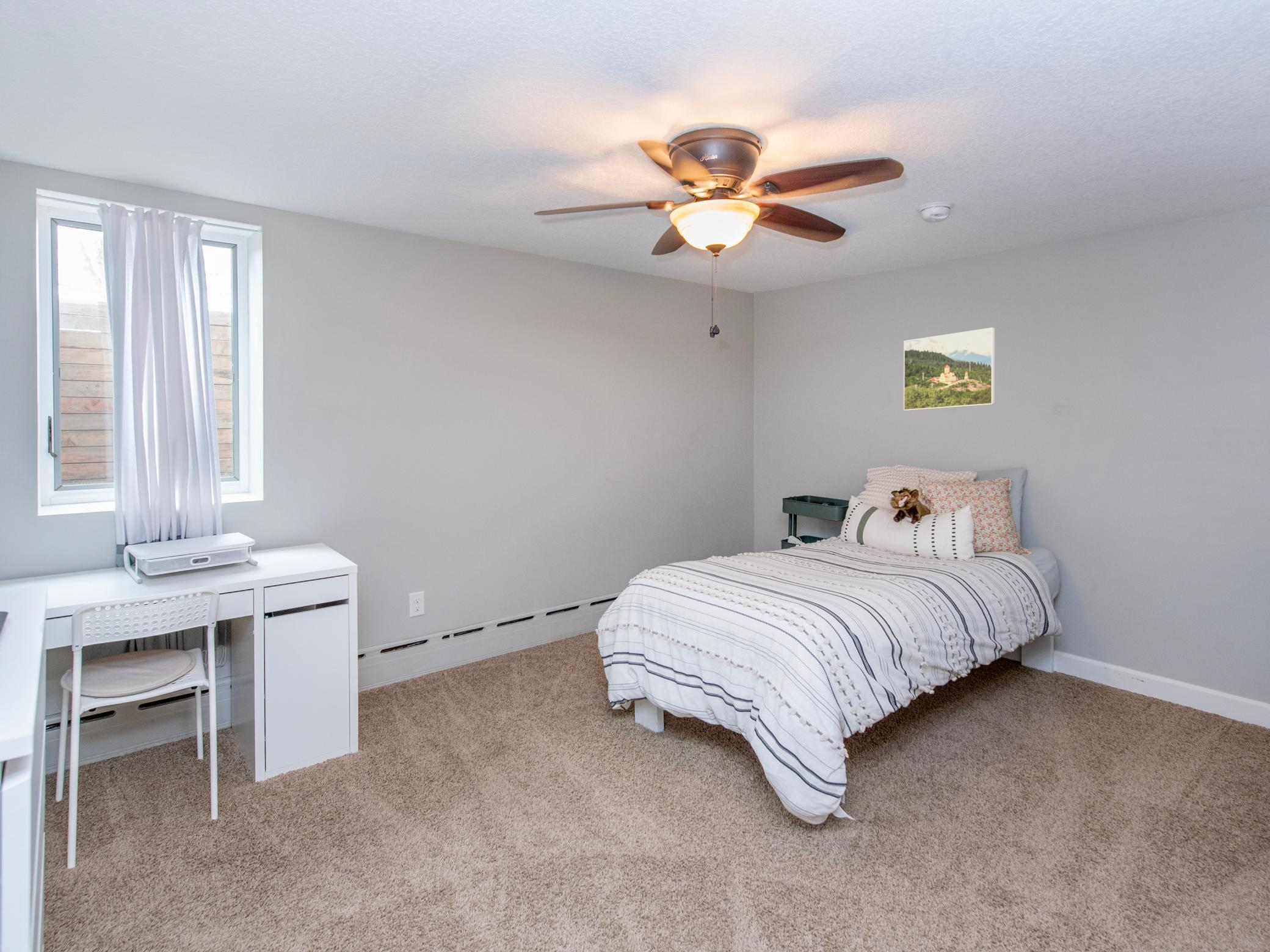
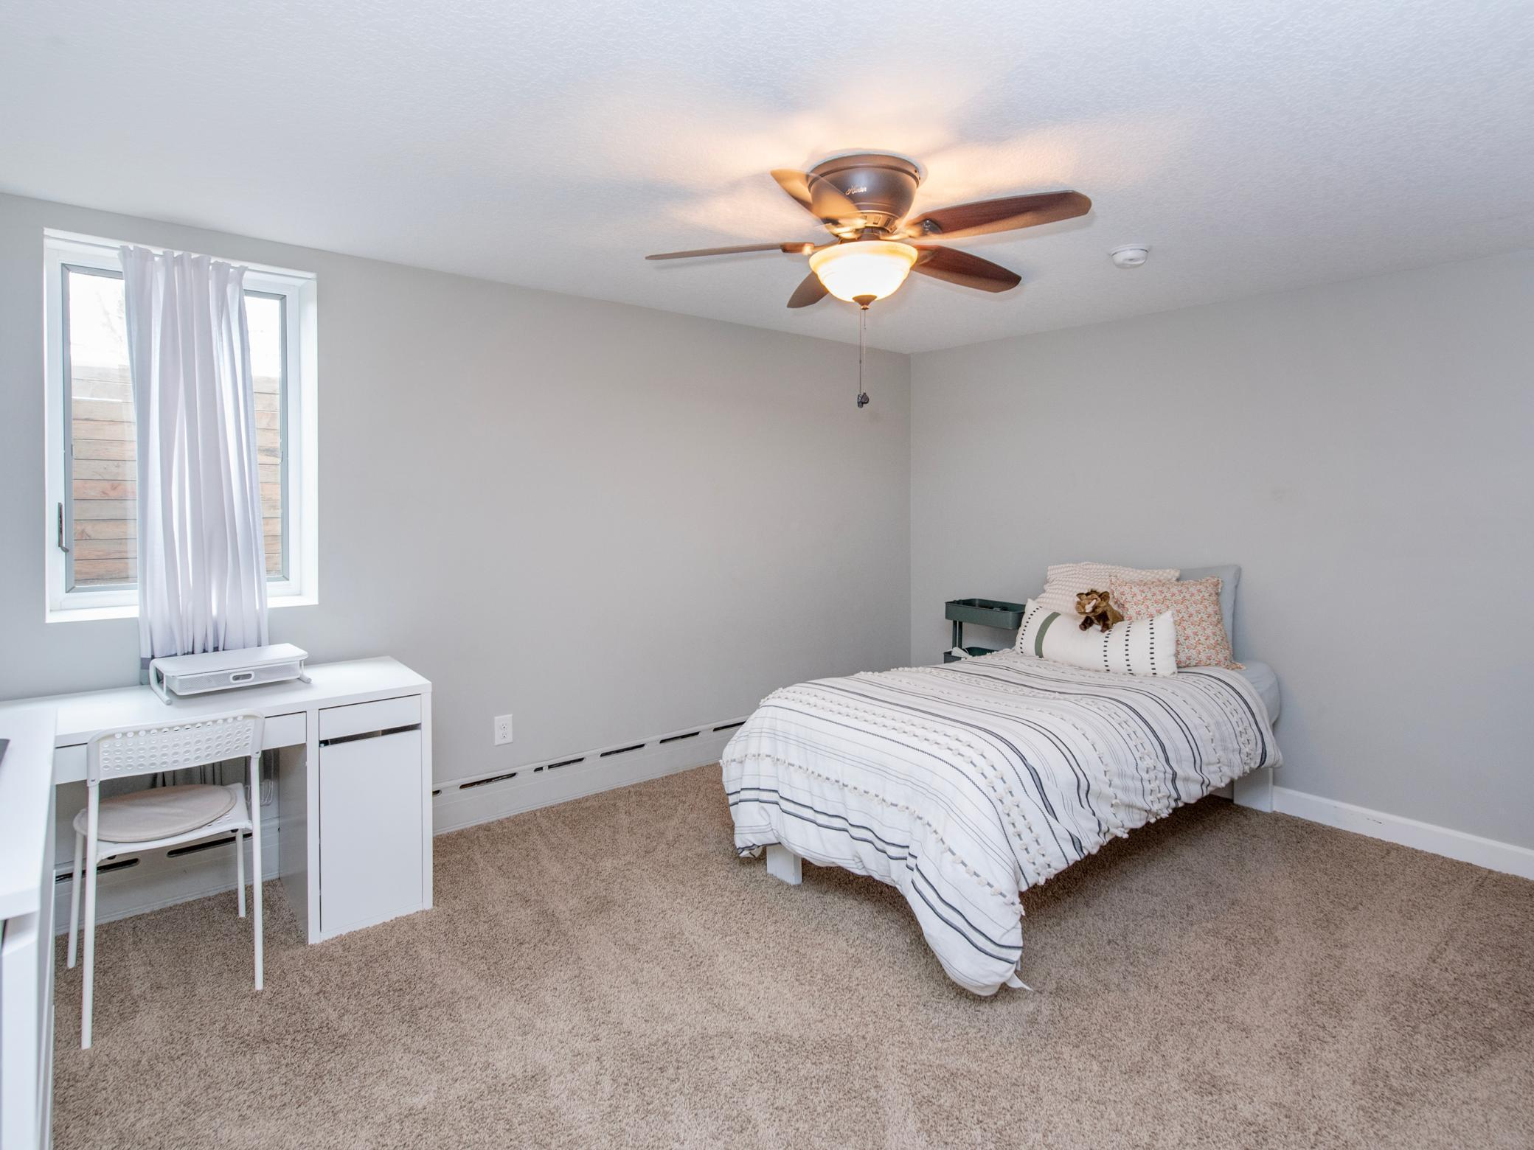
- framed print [903,327,996,411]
